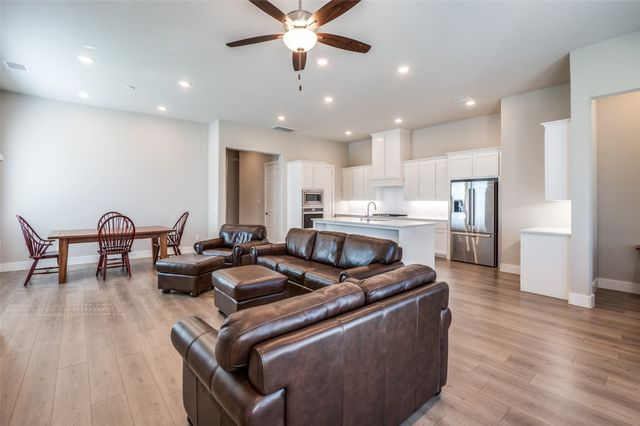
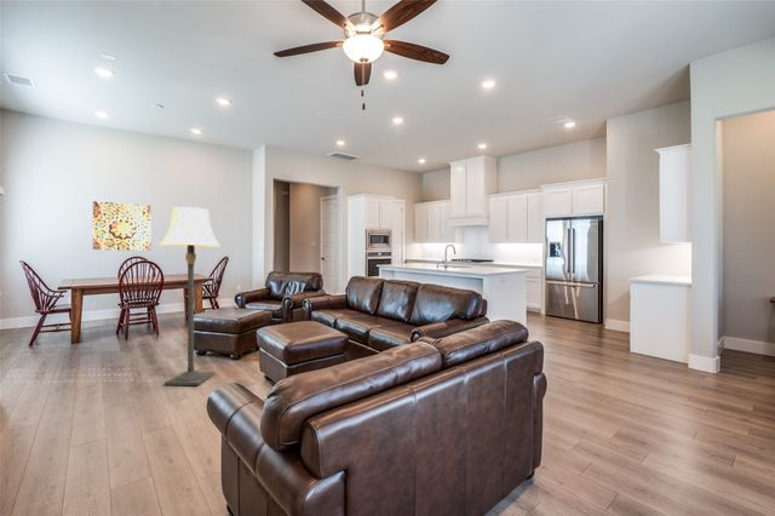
+ wall art [92,200,151,252]
+ lamp [157,206,222,386]
